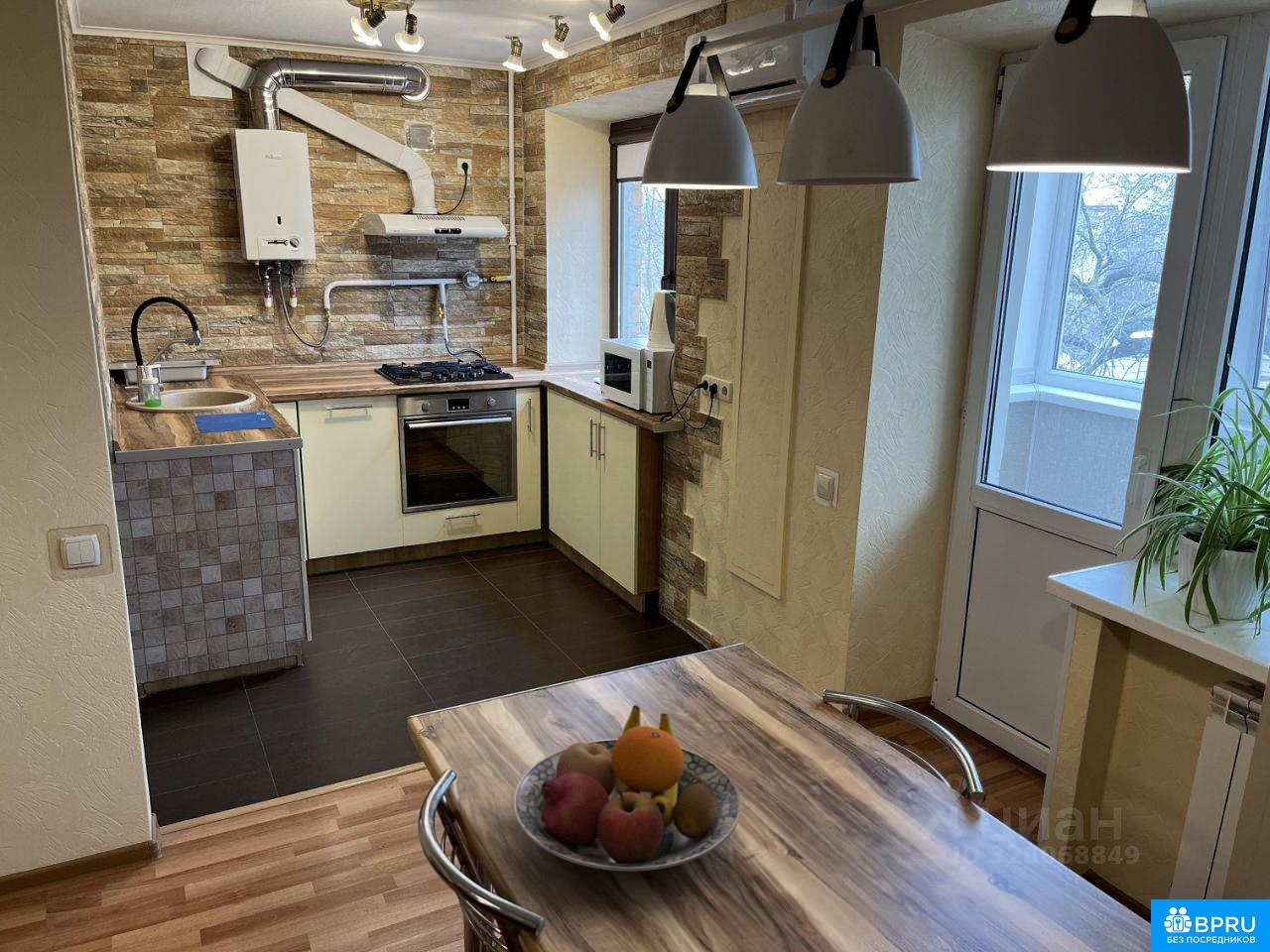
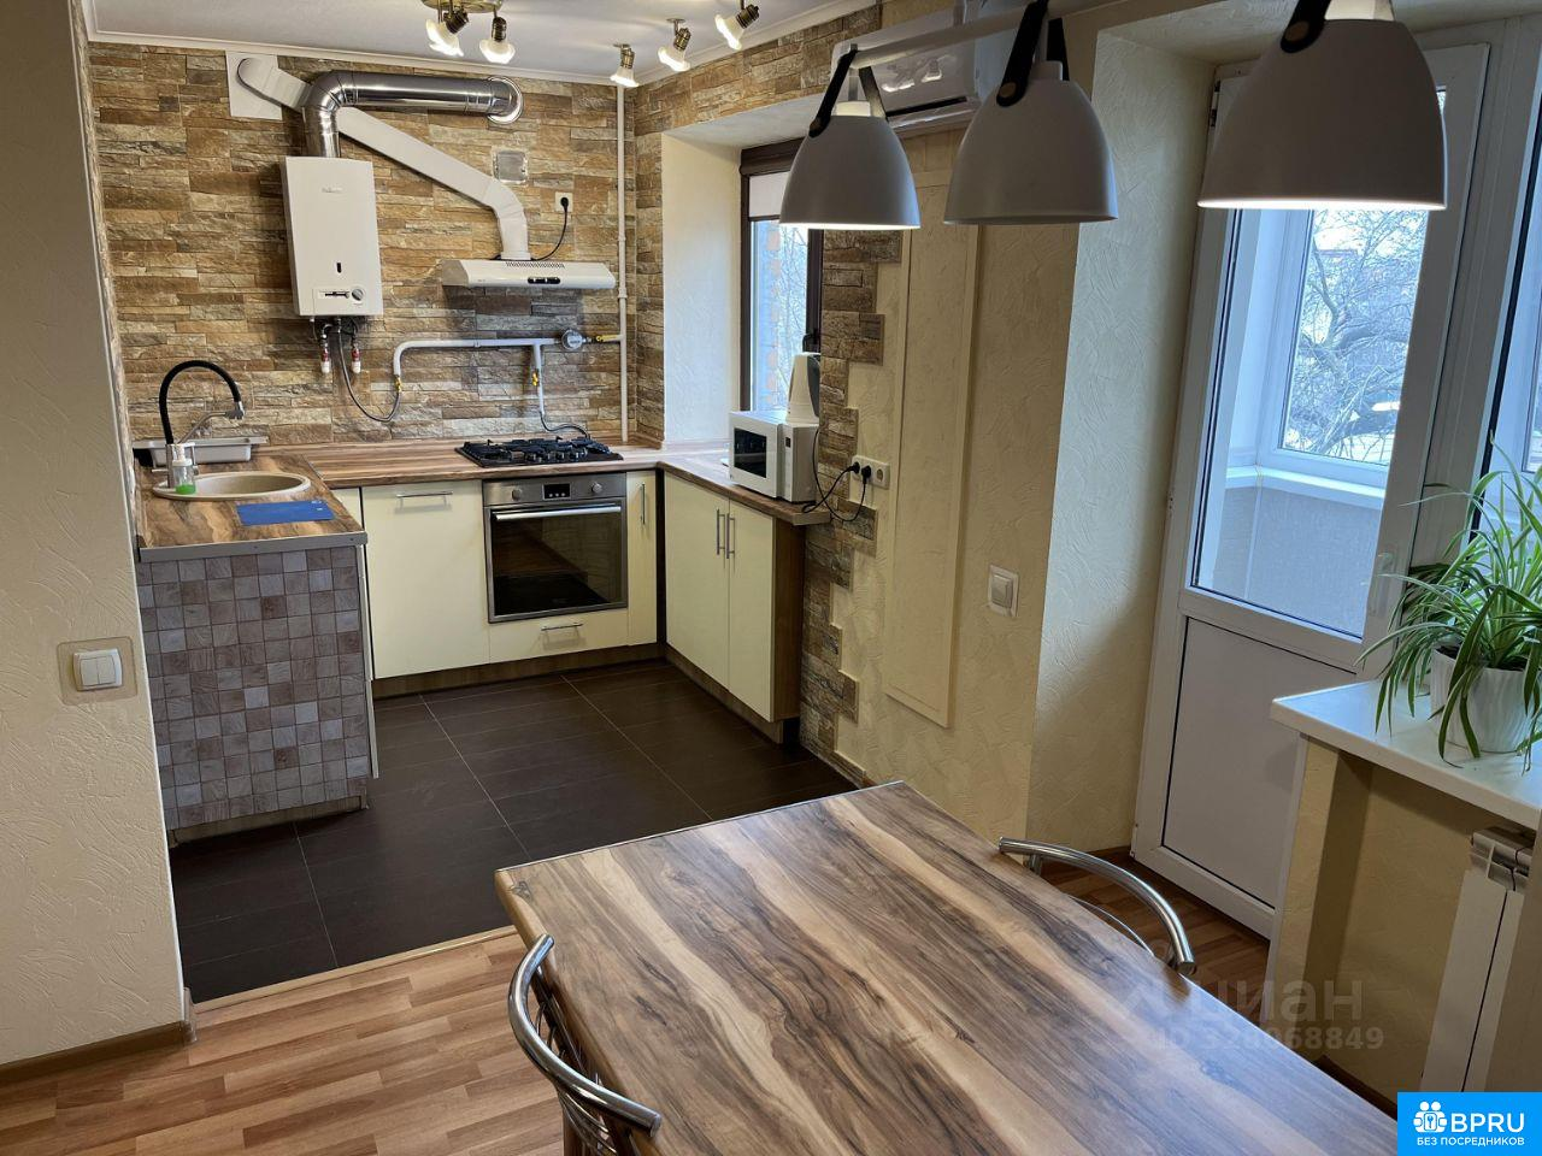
- fruit bowl [512,704,742,872]
